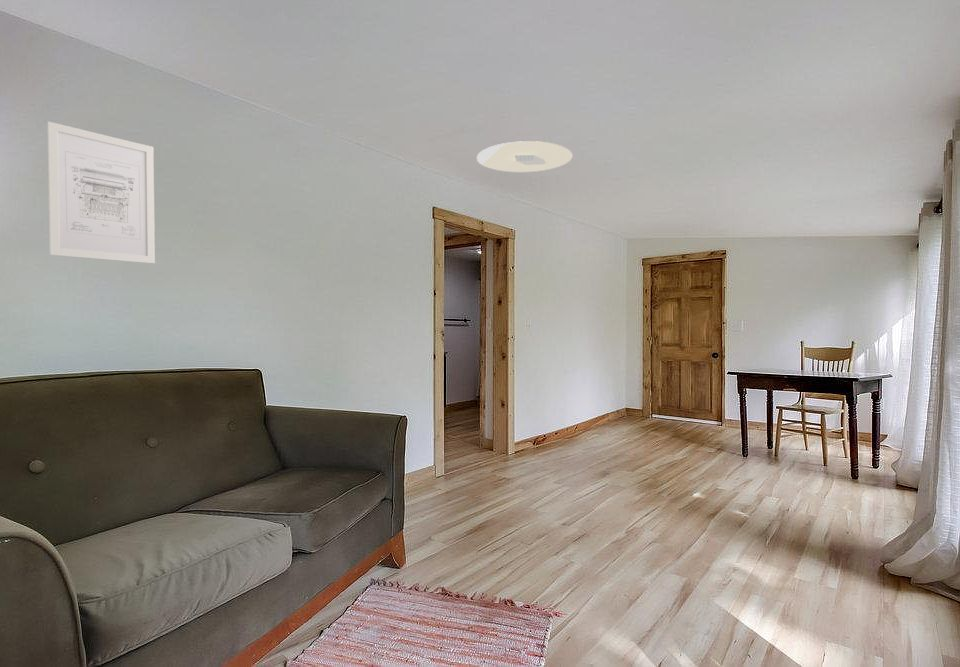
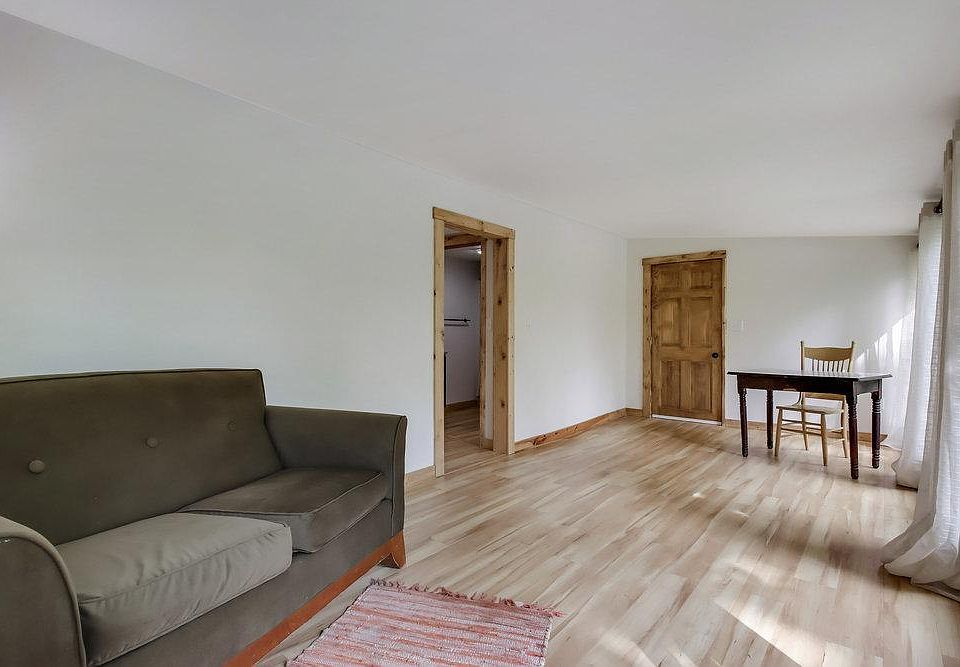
- ceiling light [476,140,574,173]
- wall art [46,120,156,264]
